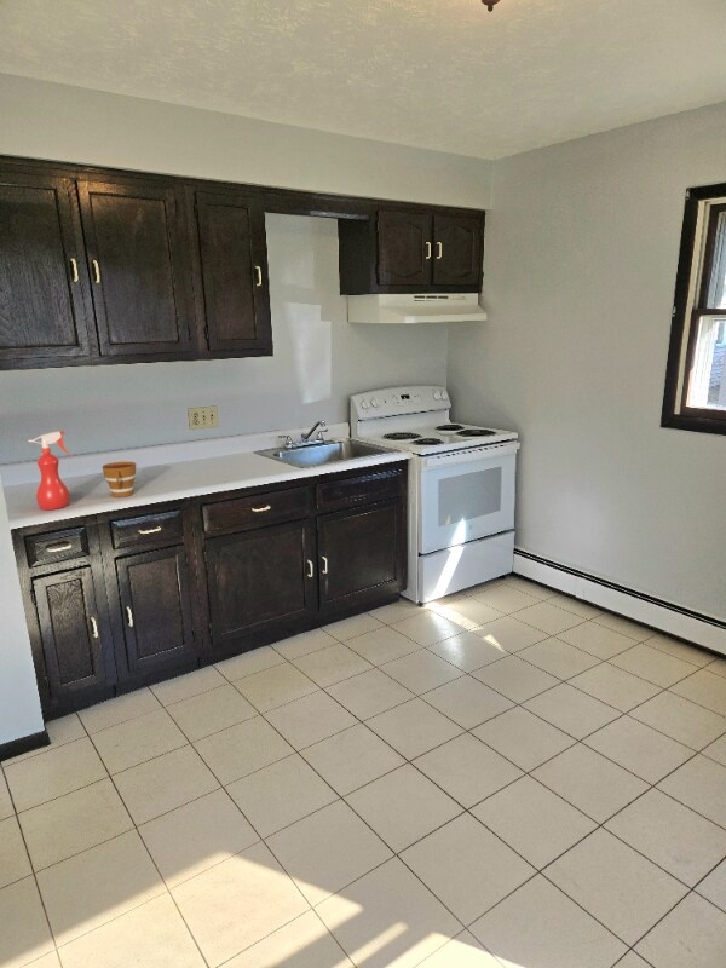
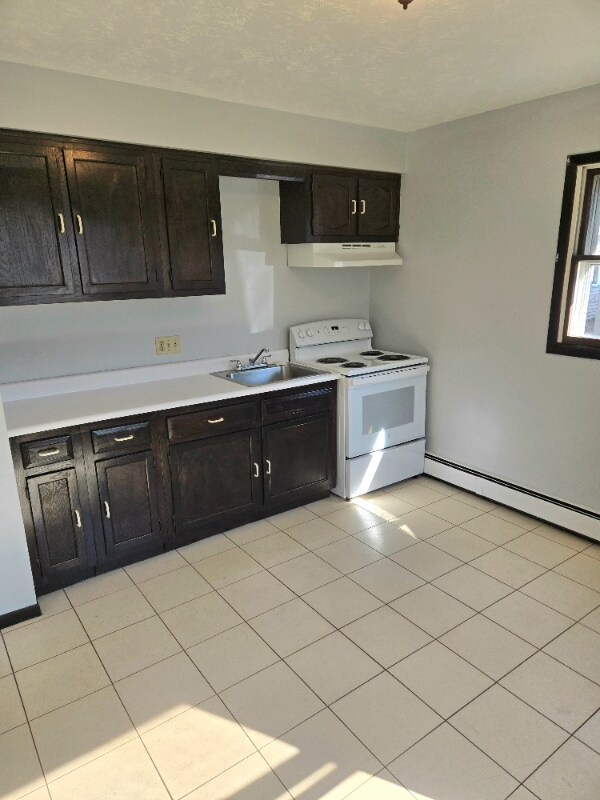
- spray bottle [27,430,73,511]
- cup [100,461,137,499]
